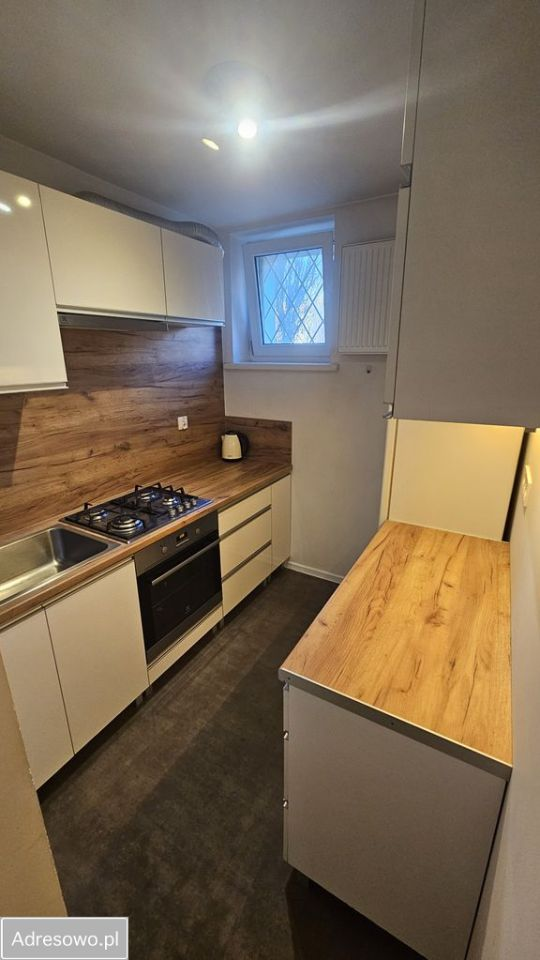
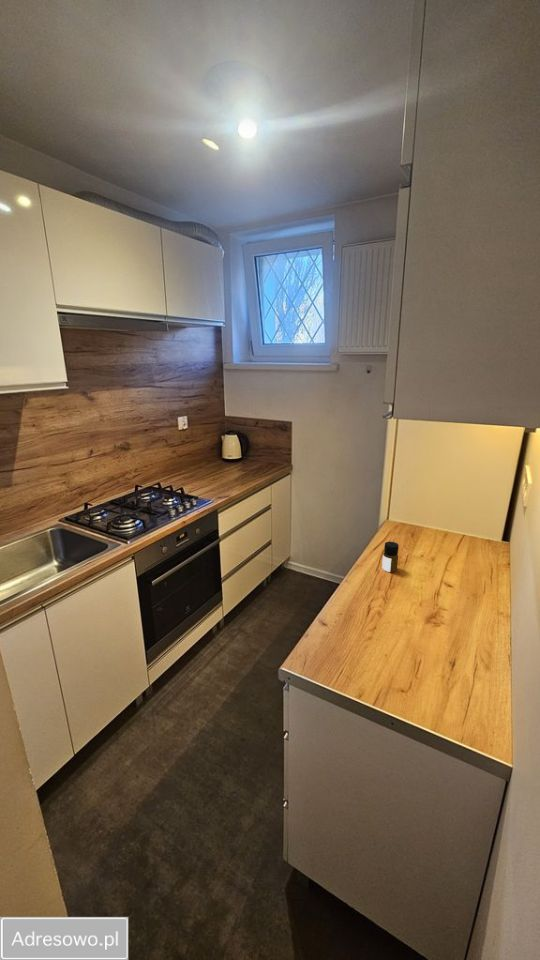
+ bottle [381,541,400,573]
